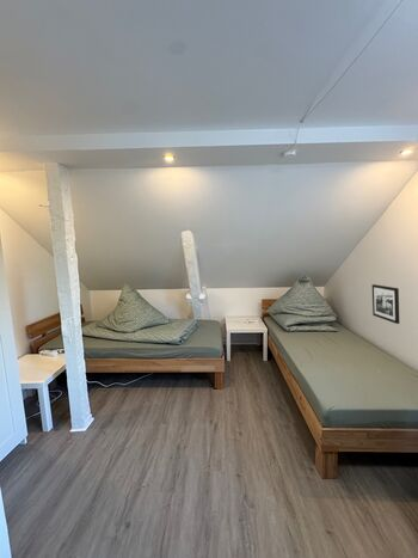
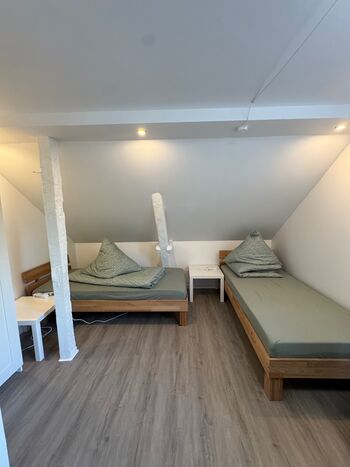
- picture frame [371,283,400,325]
